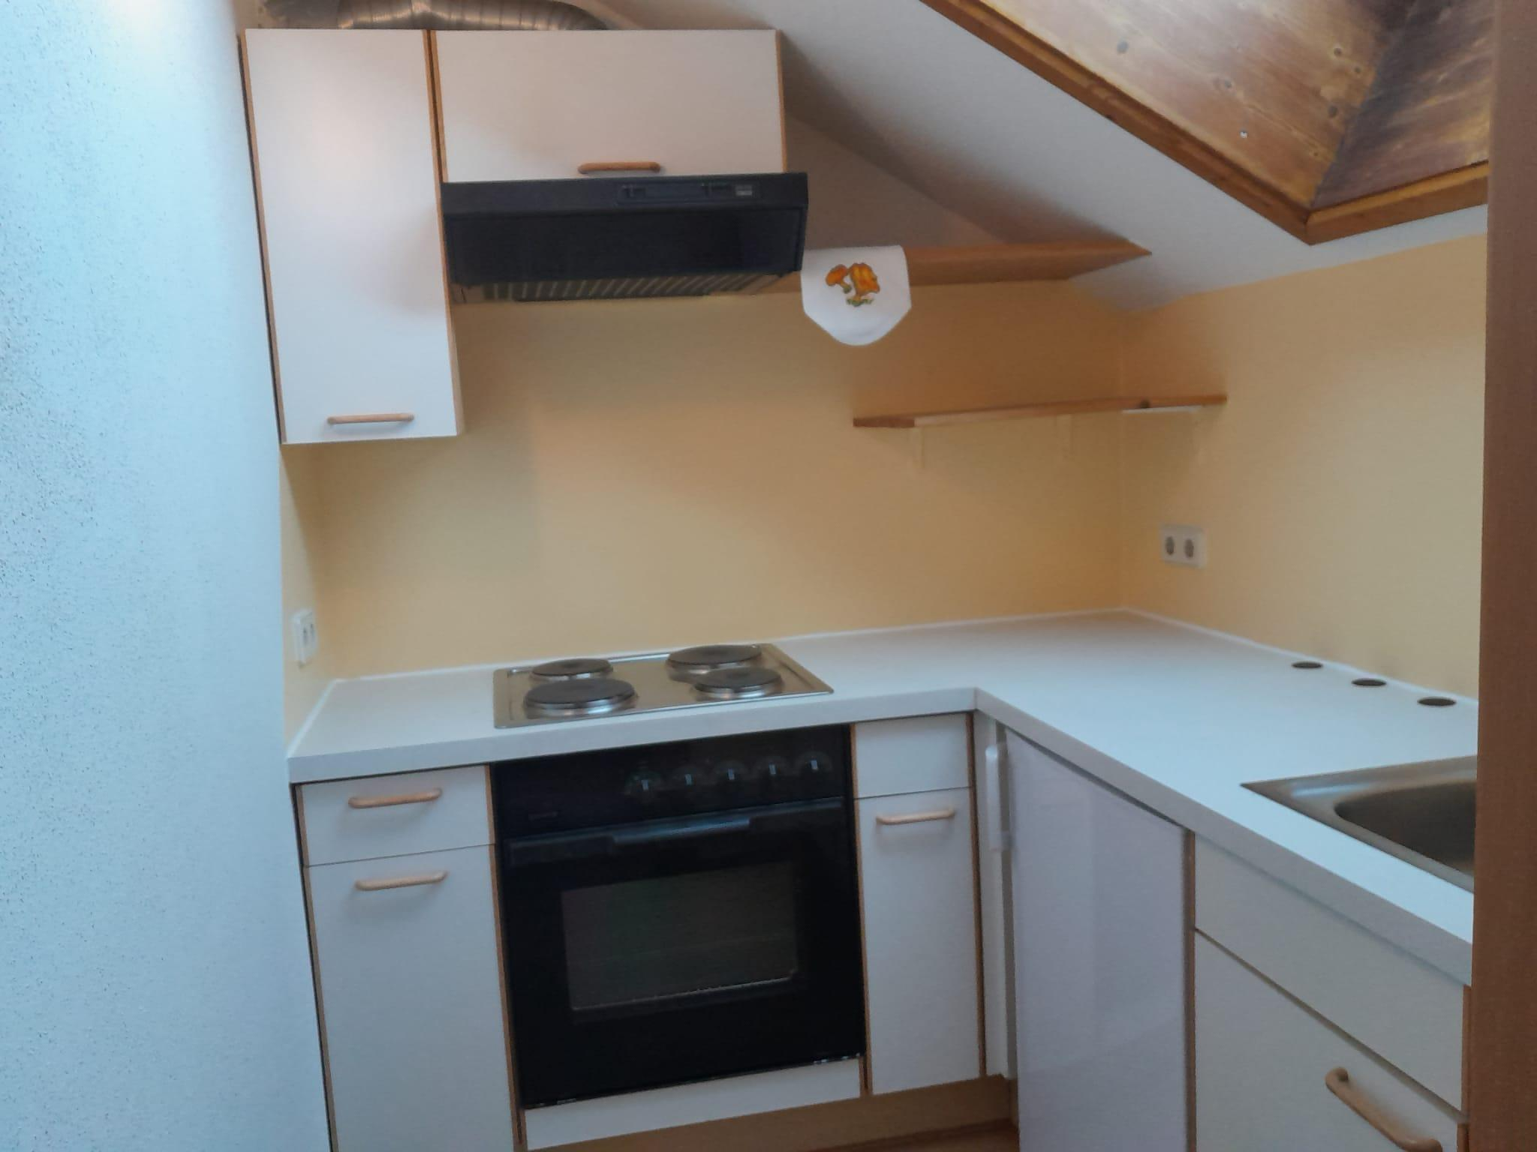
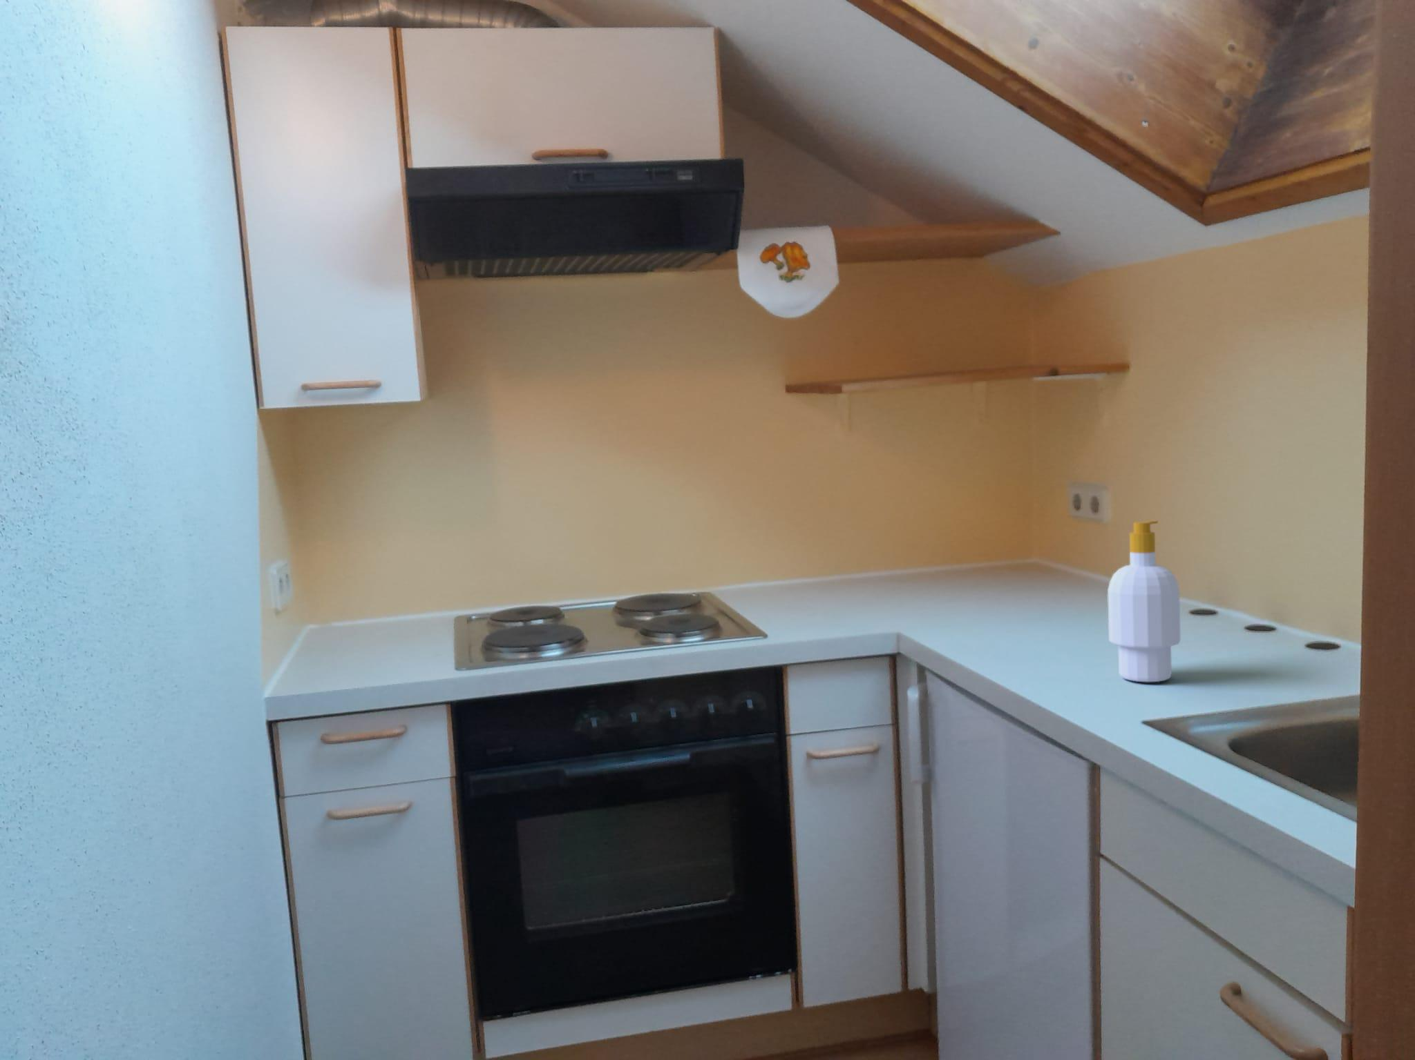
+ soap bottle [1106,520,1181,683]
